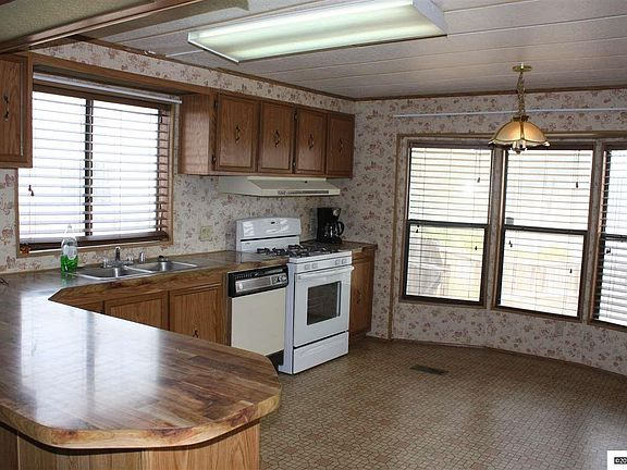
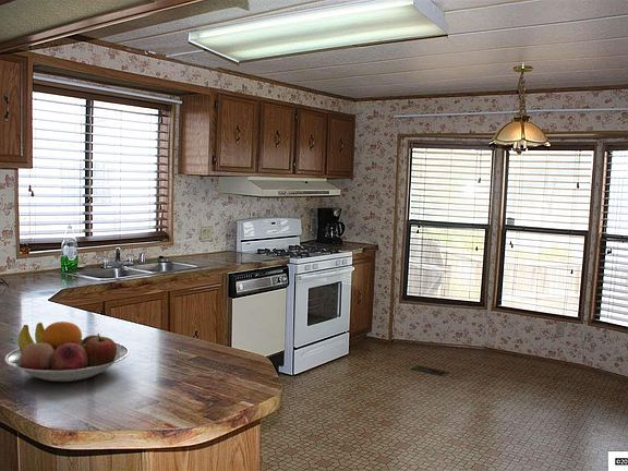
+ fruit bowl [3,321,131,383]
